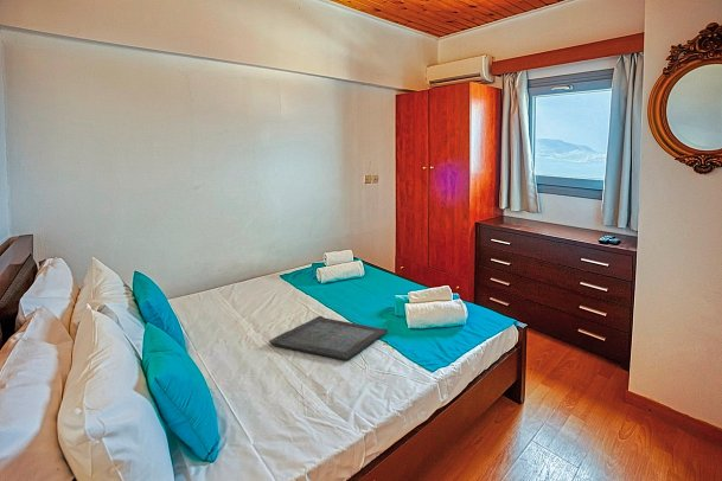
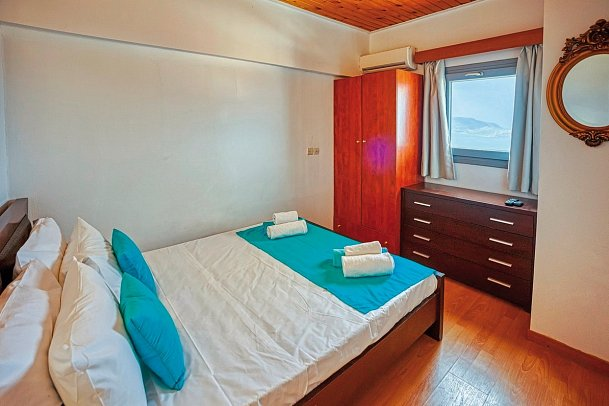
- serving tray [268,315,389,361]
